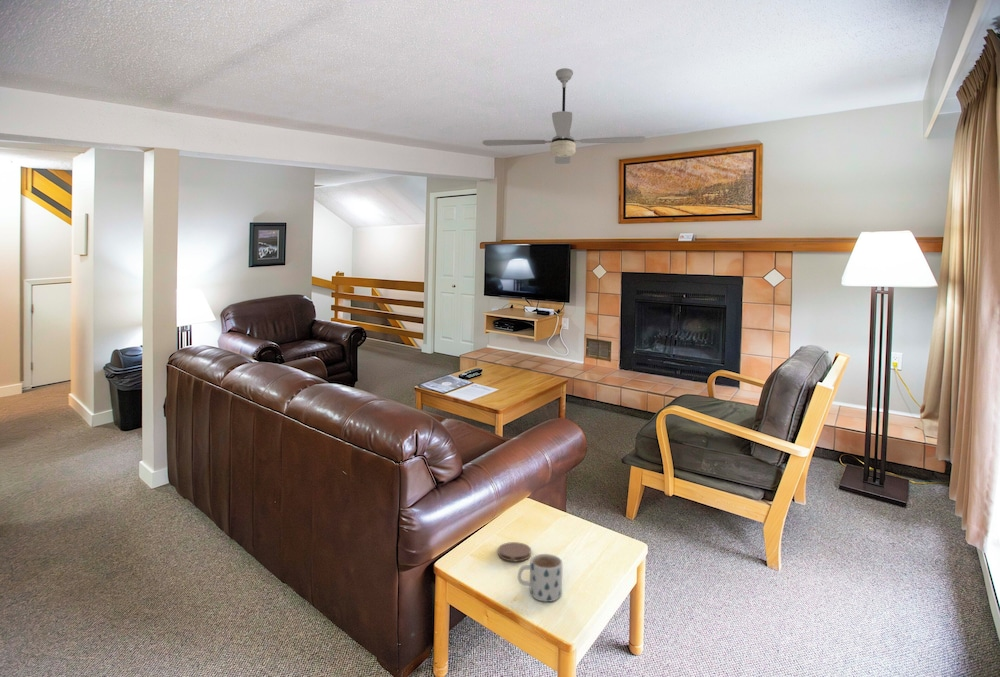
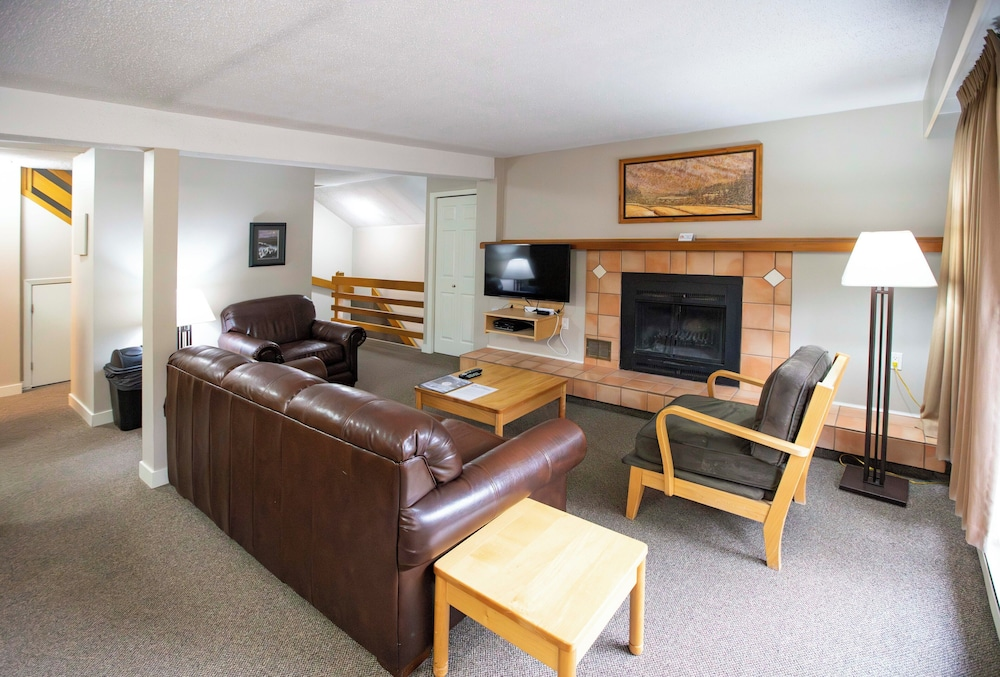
- ceiling fan [482,67,647,165]
- mug [517,553,563,603]
- coaster [497,541,532,562]
